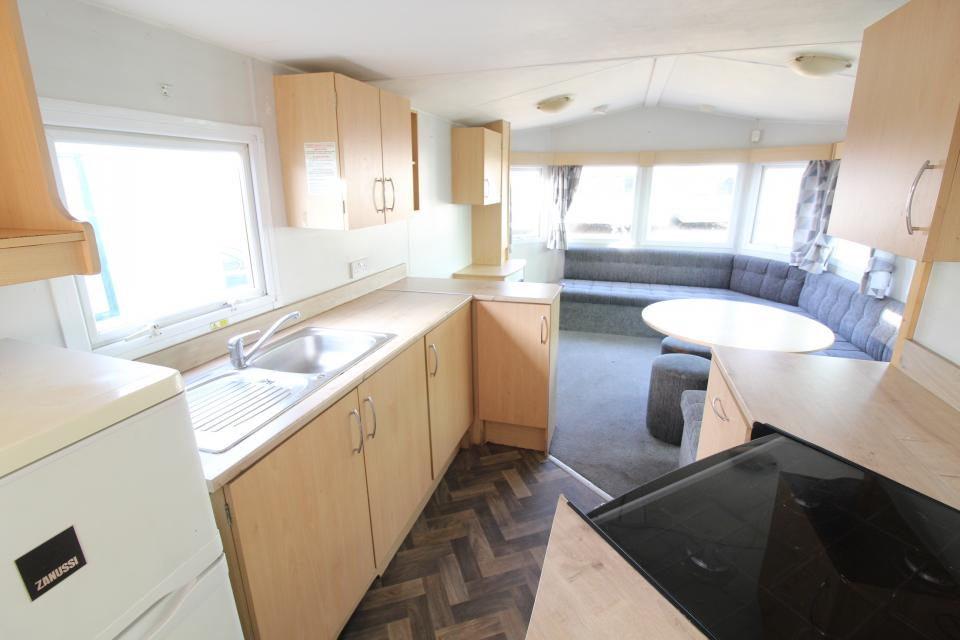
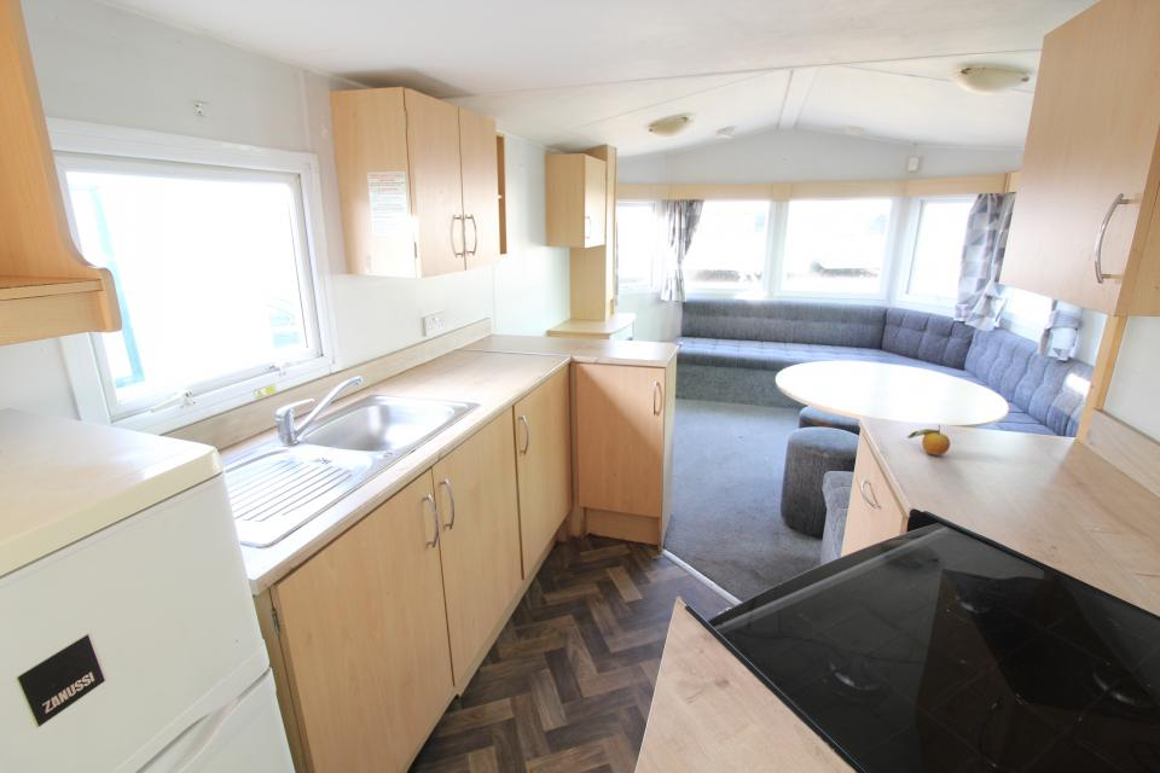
+ fruit [906,424,951,457]
